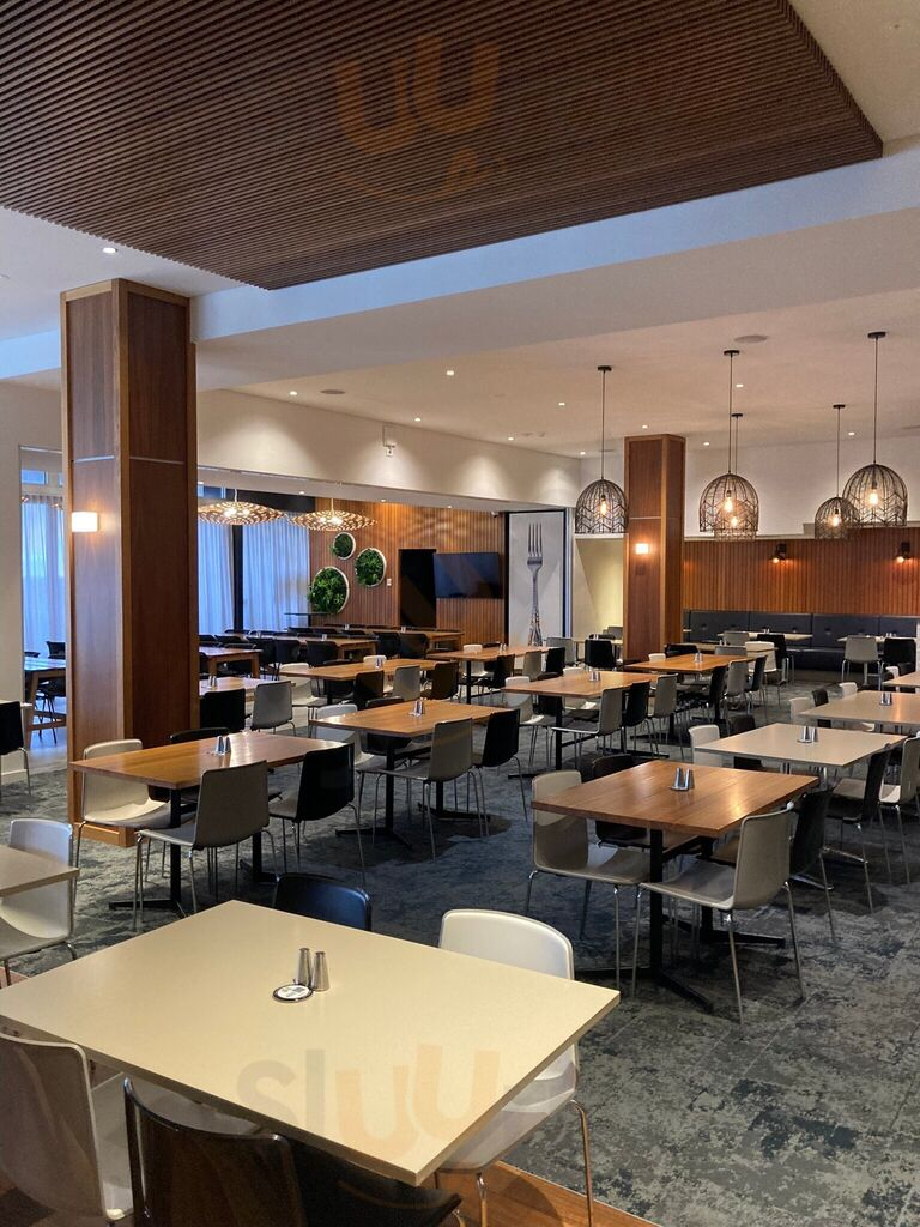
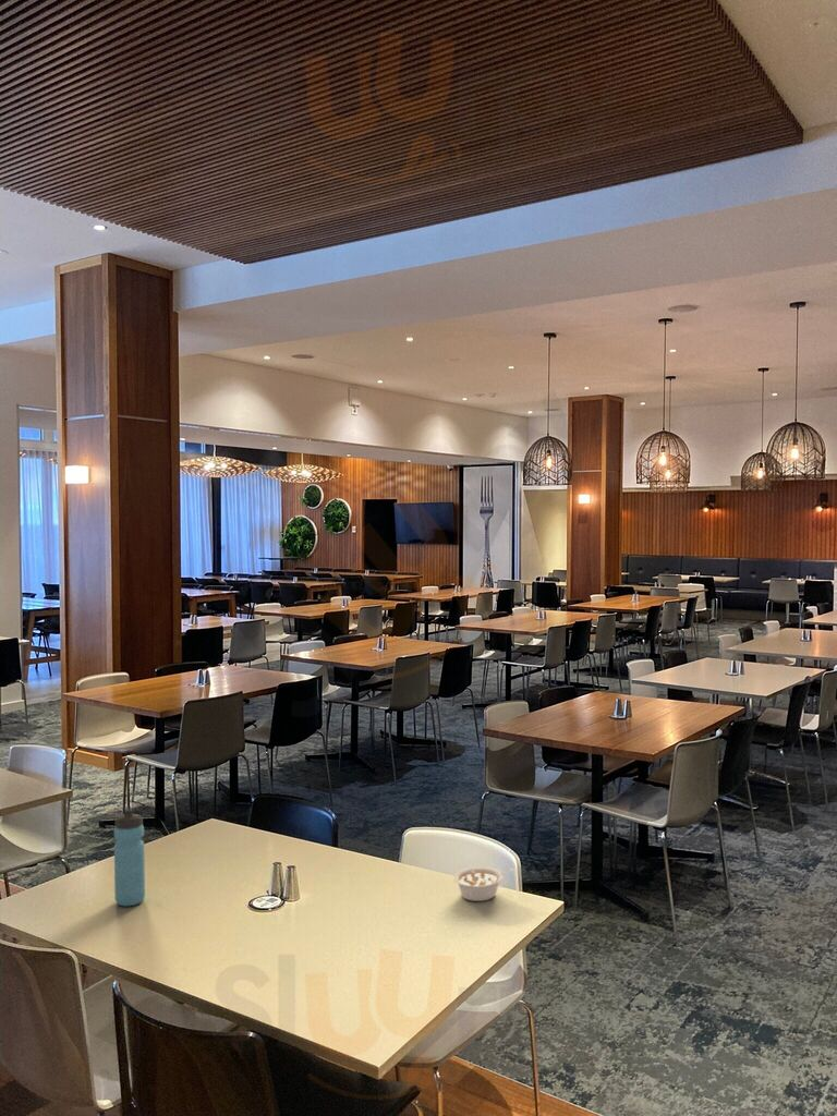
+ legume [453,866,513,902]
+ water bottle [113,808,146,907]
